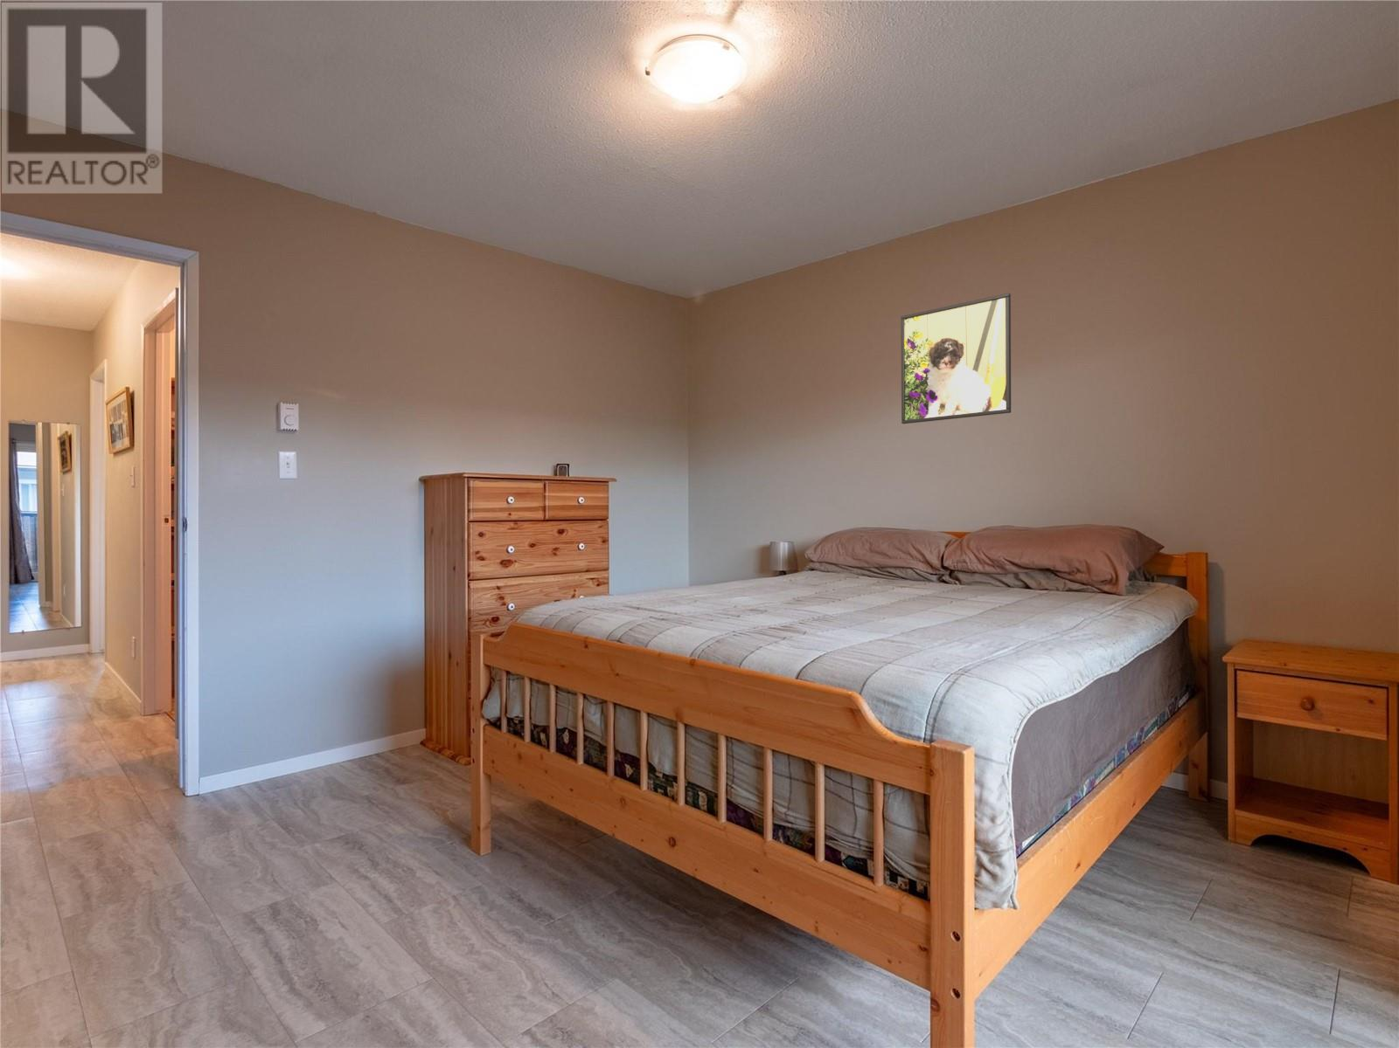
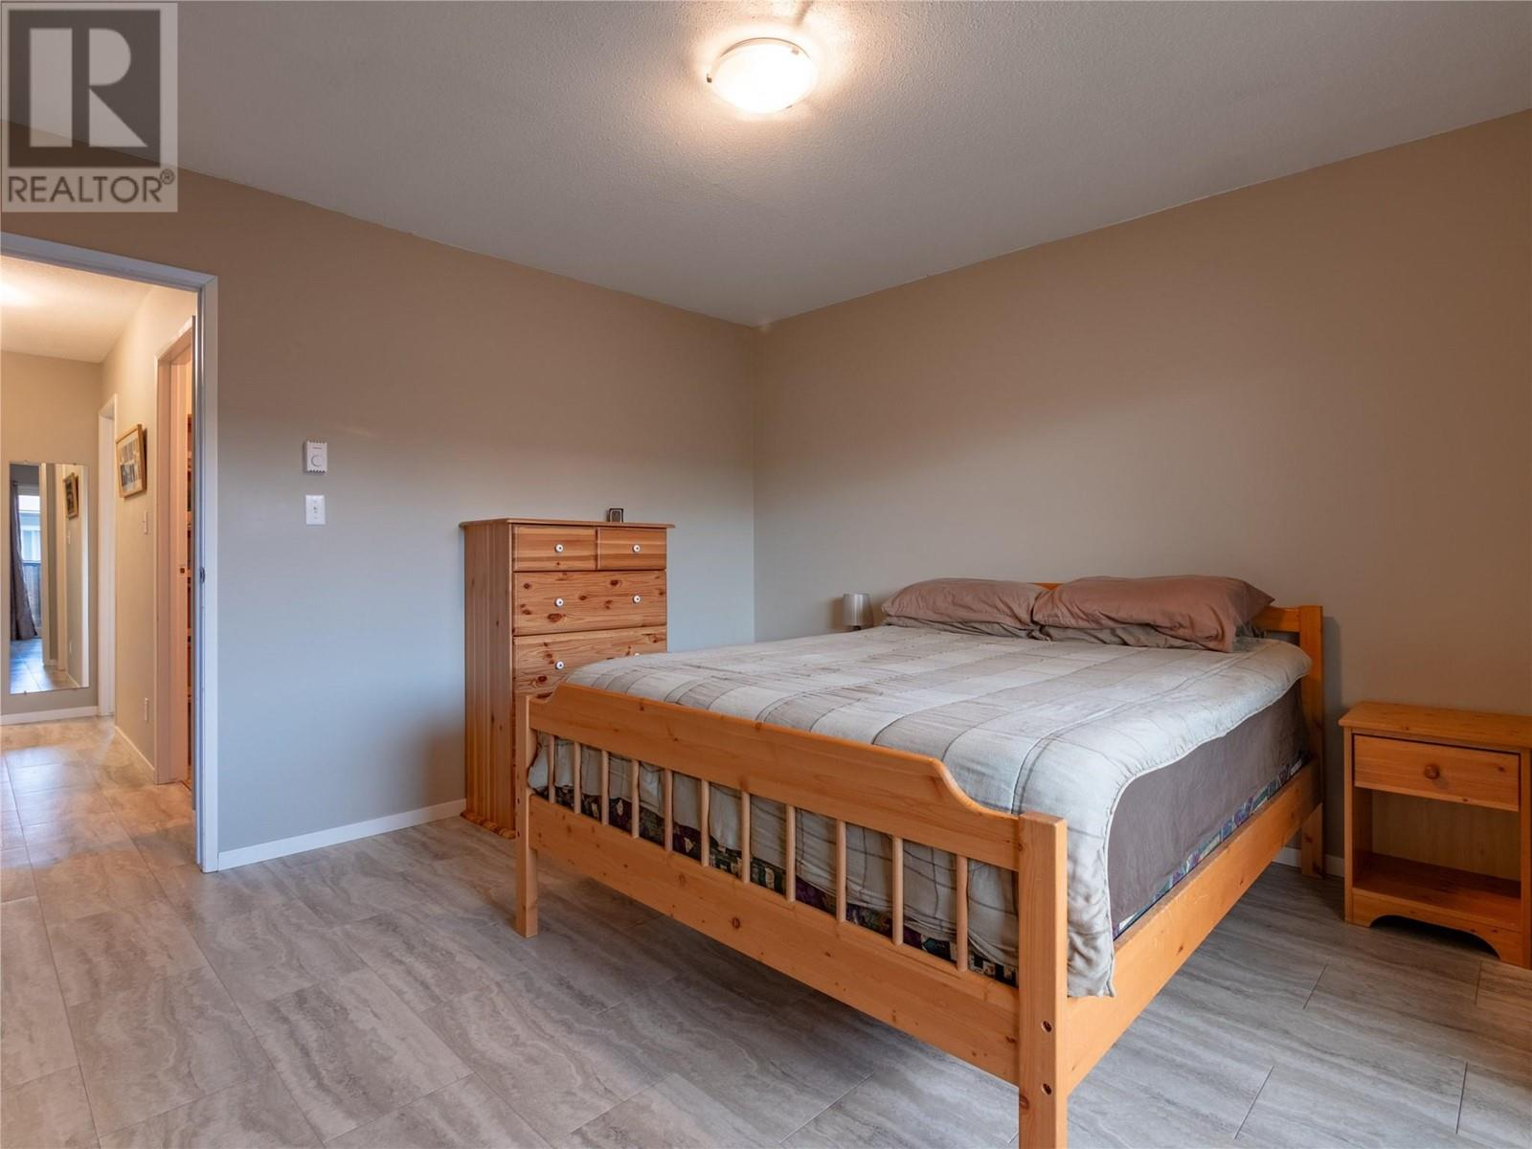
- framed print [901,293,1011,425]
